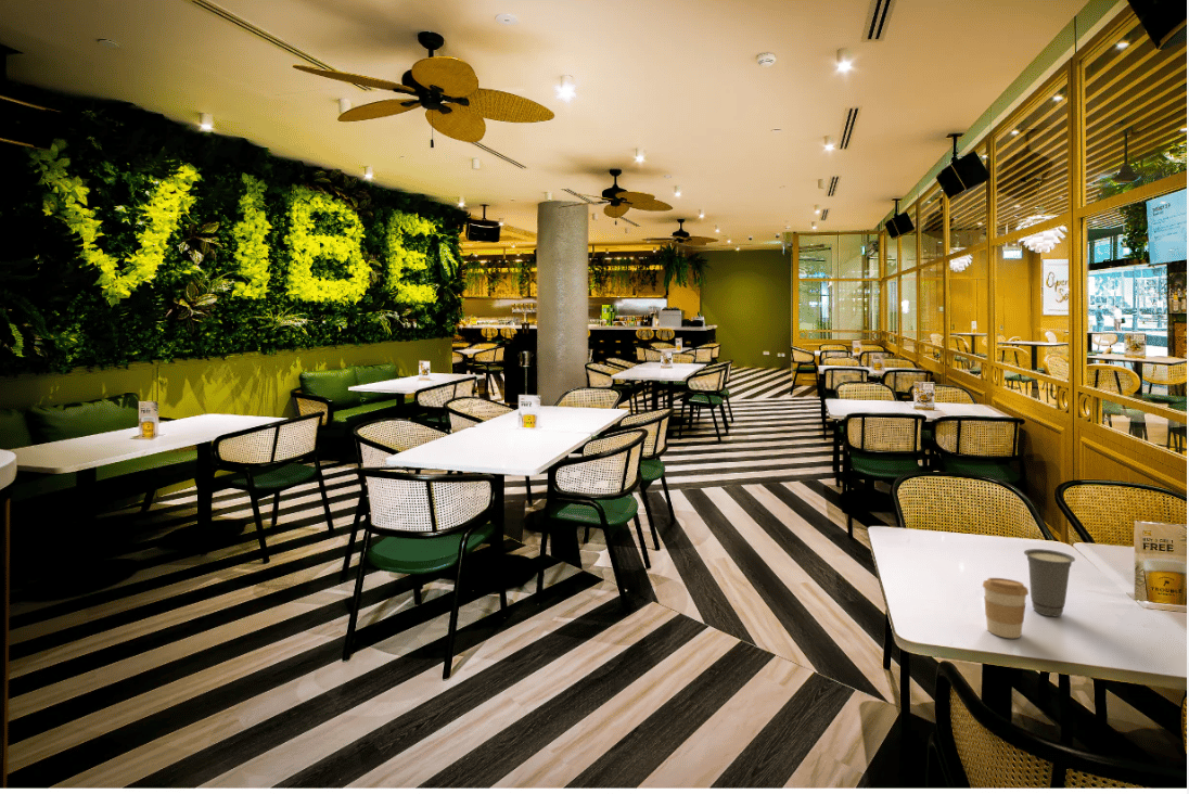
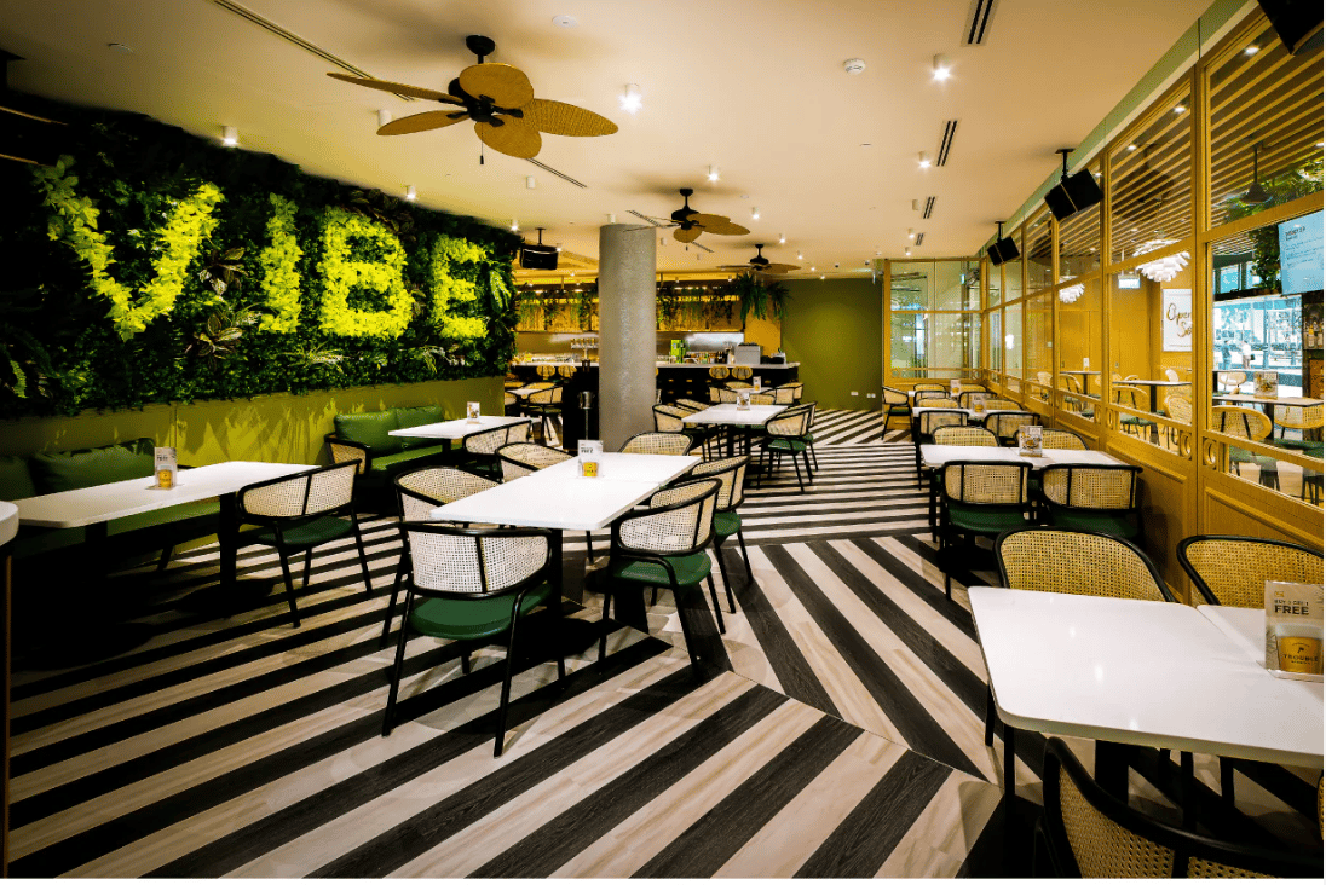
- coffee cup [982,577,1030,639]
- cup [1023,548,1076,617]
